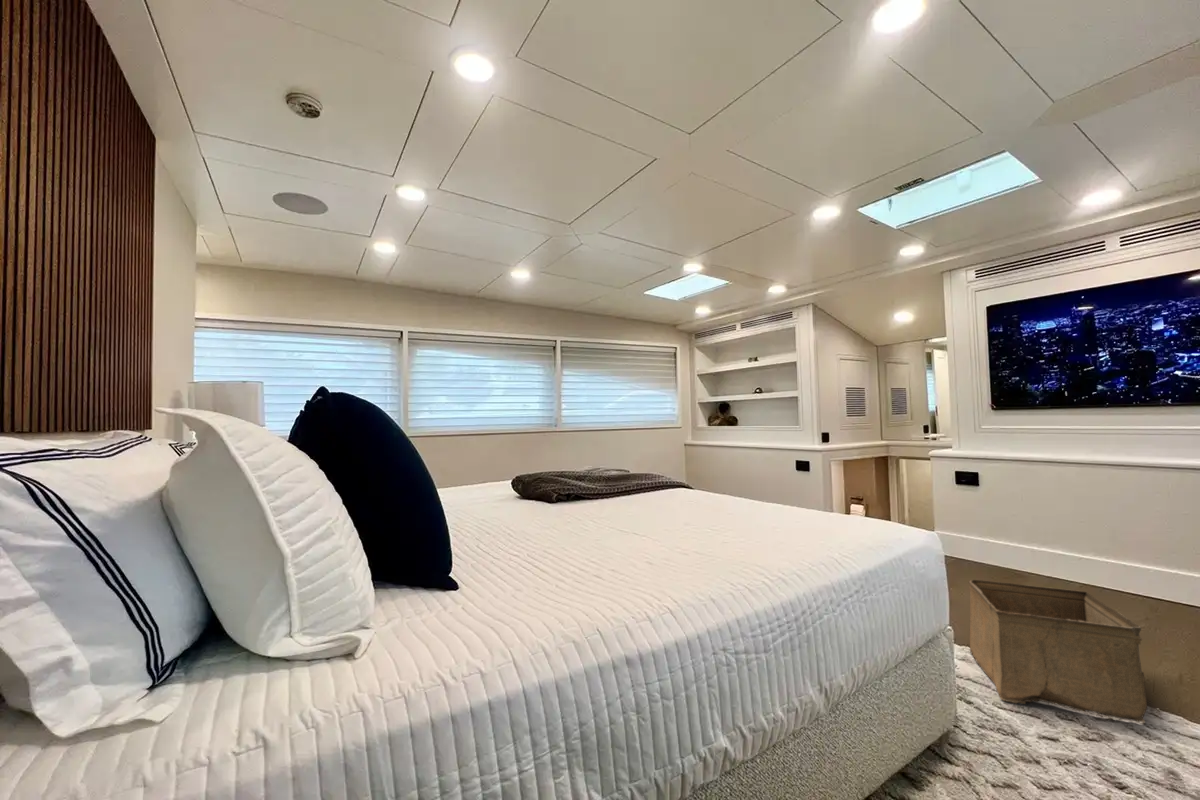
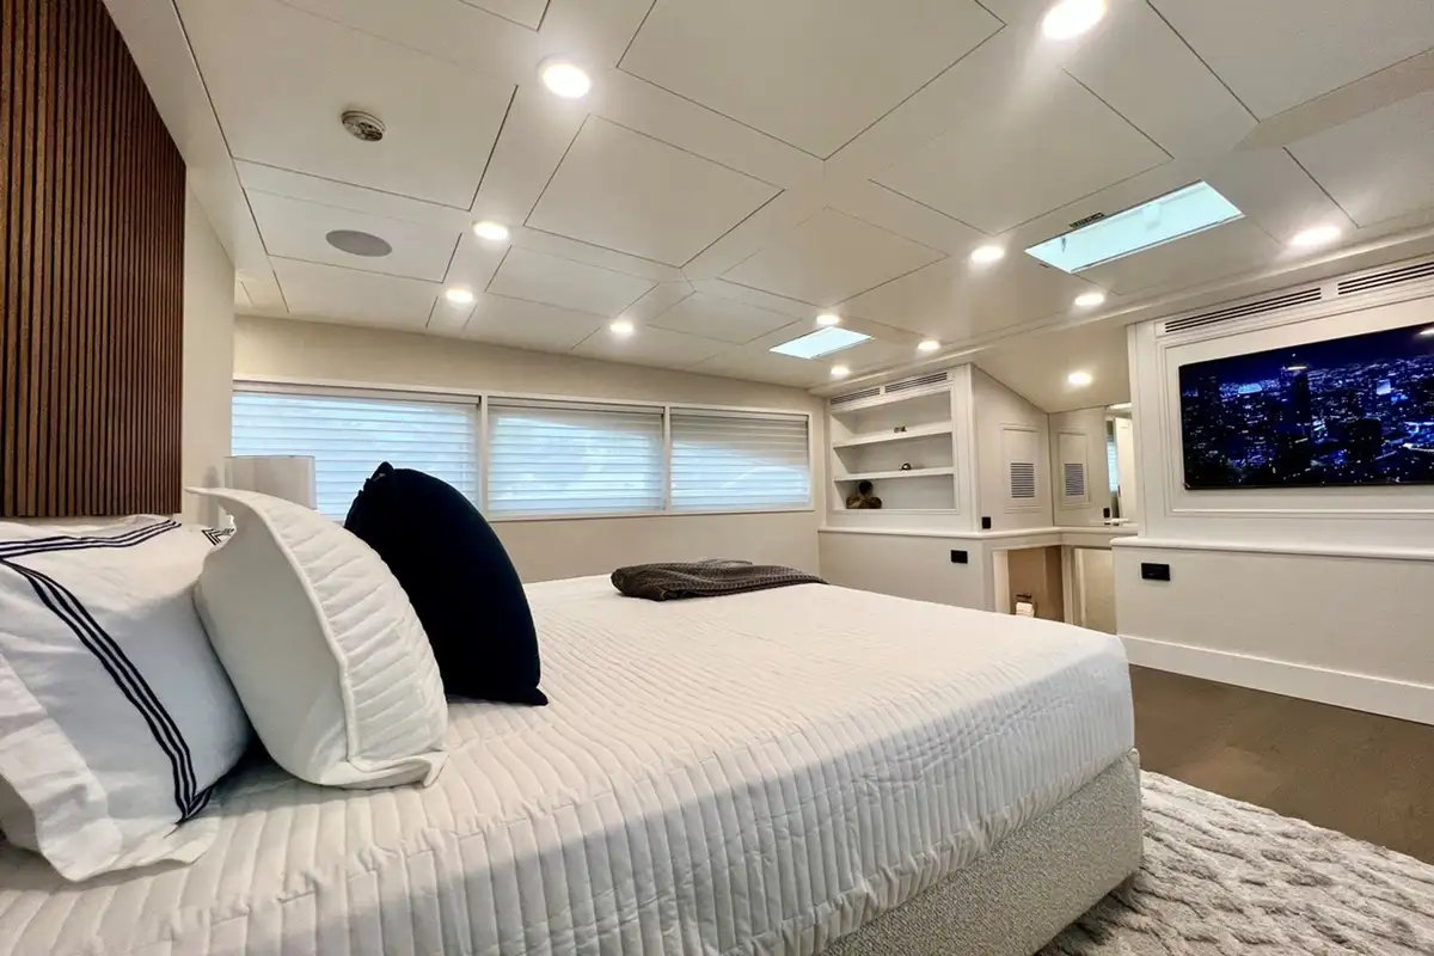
- storage bin [968,579,1148,724]
